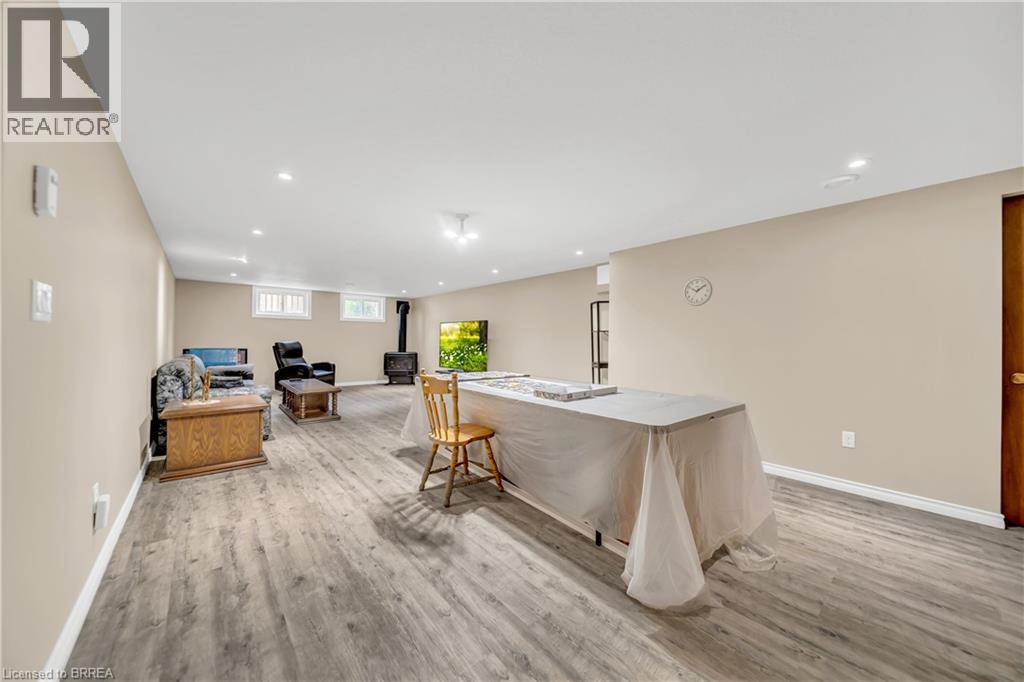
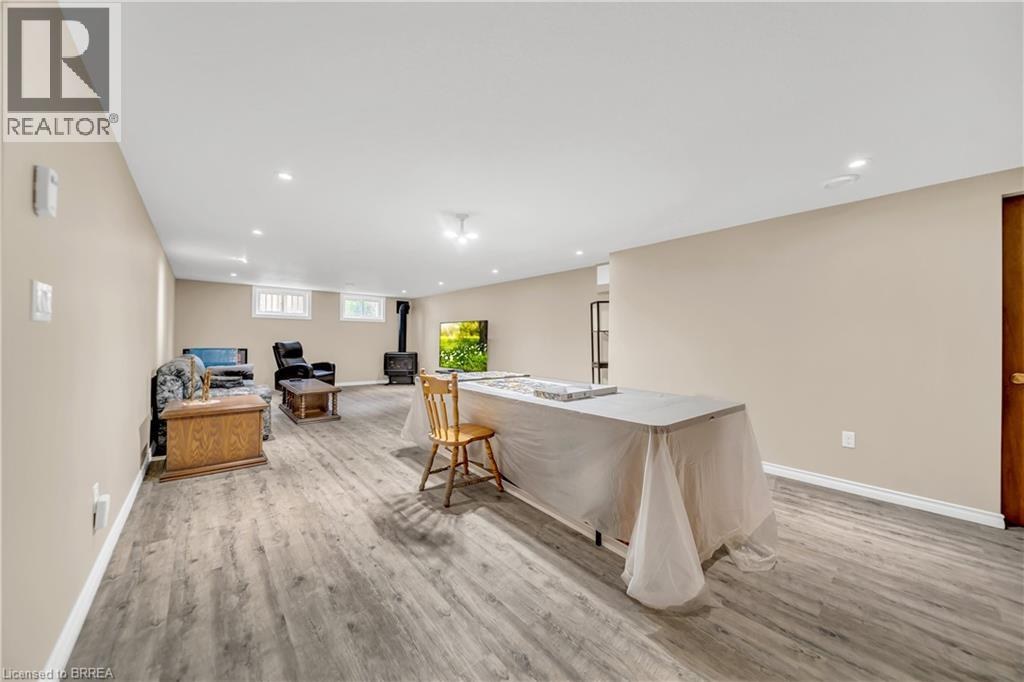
- wall clock [682,276,713,307]
